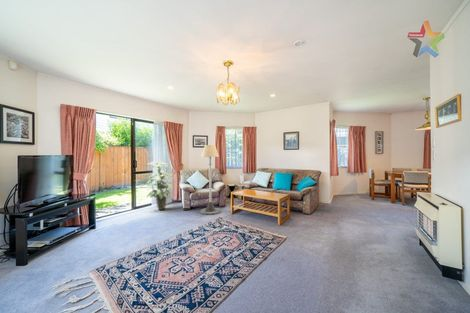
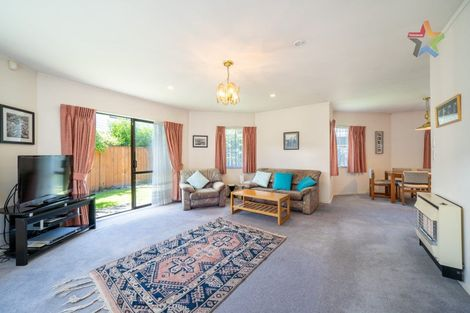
- floor lamp [199,144,221,216]
- indoor plant [145,158,174,211]
